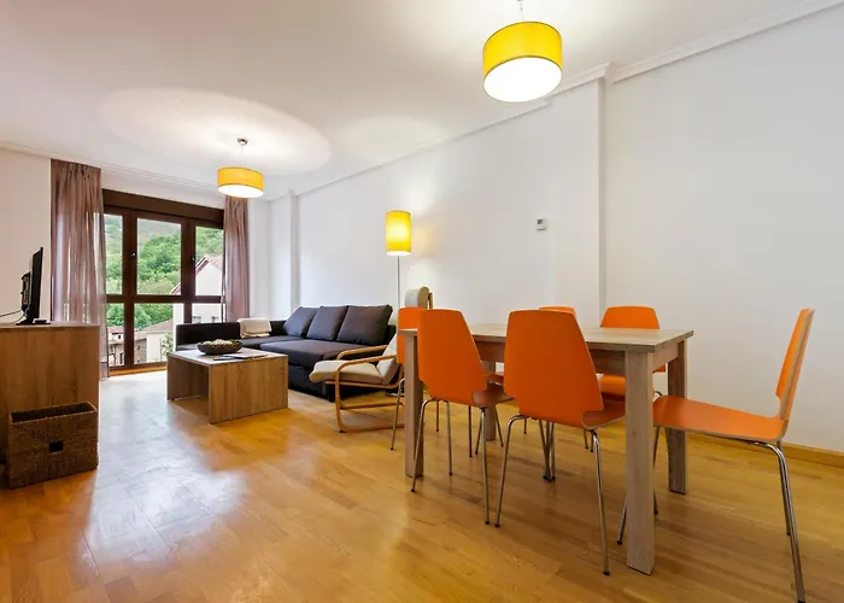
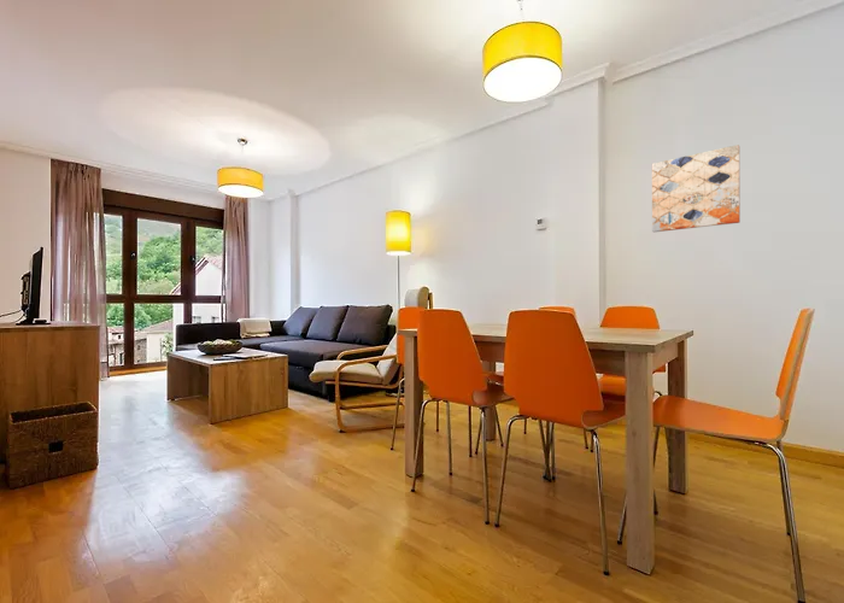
+ wall art [651,144,742,234]
